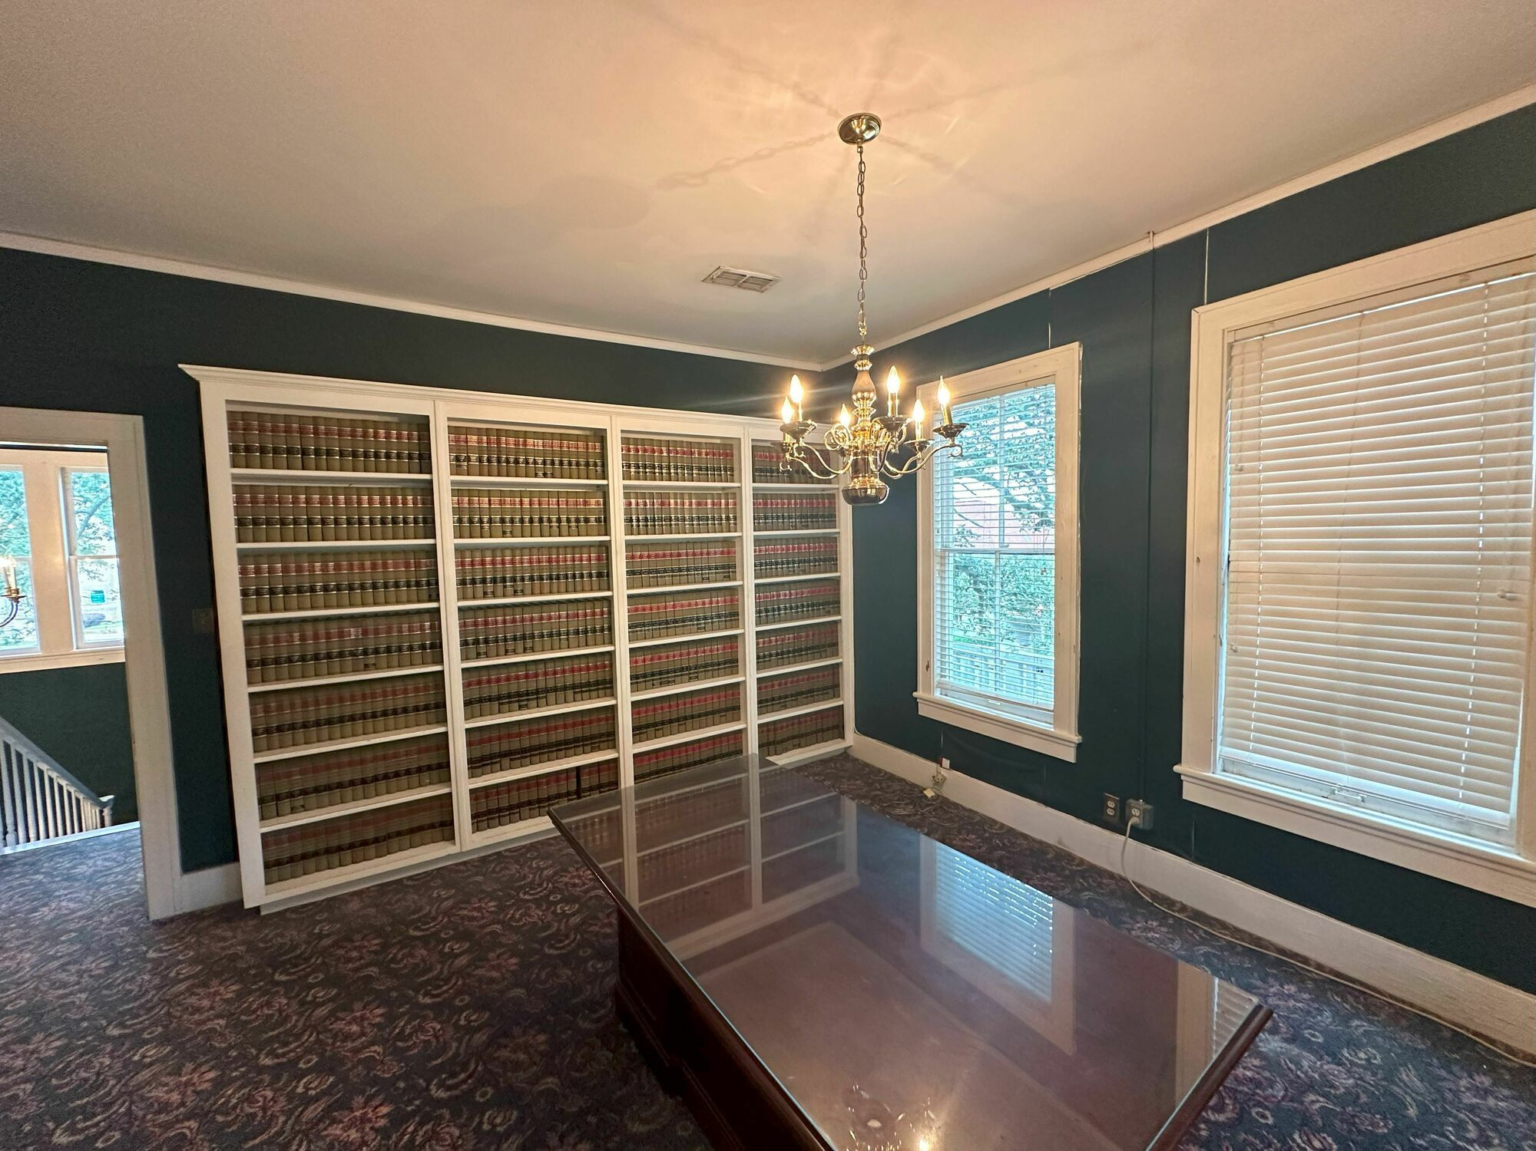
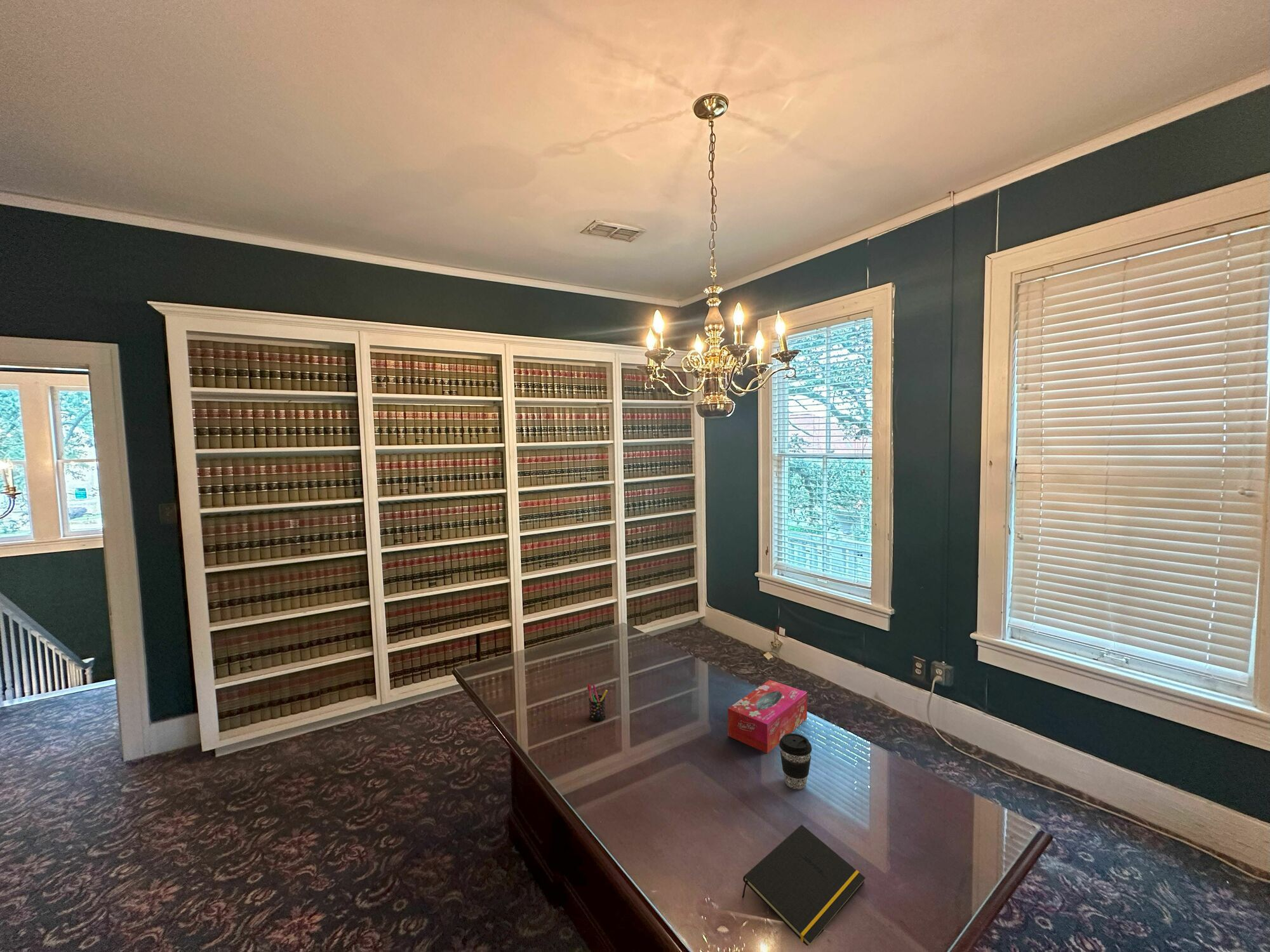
+ coffee cup [779,732,812,790]
+ tissue box [727,679,808,754]
+ pen holder [587,684,608,722]
+ notepad [742,824,866,946]
